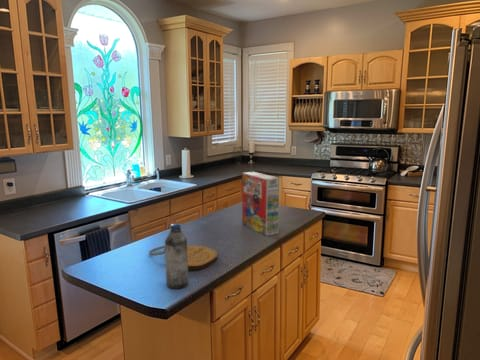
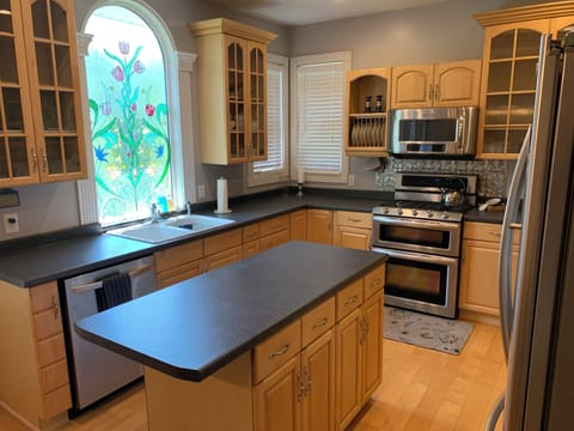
- key chain [148,245,218,271]
- cereal box [241,171,280,237]
- water bottle [164,222,189,290]
